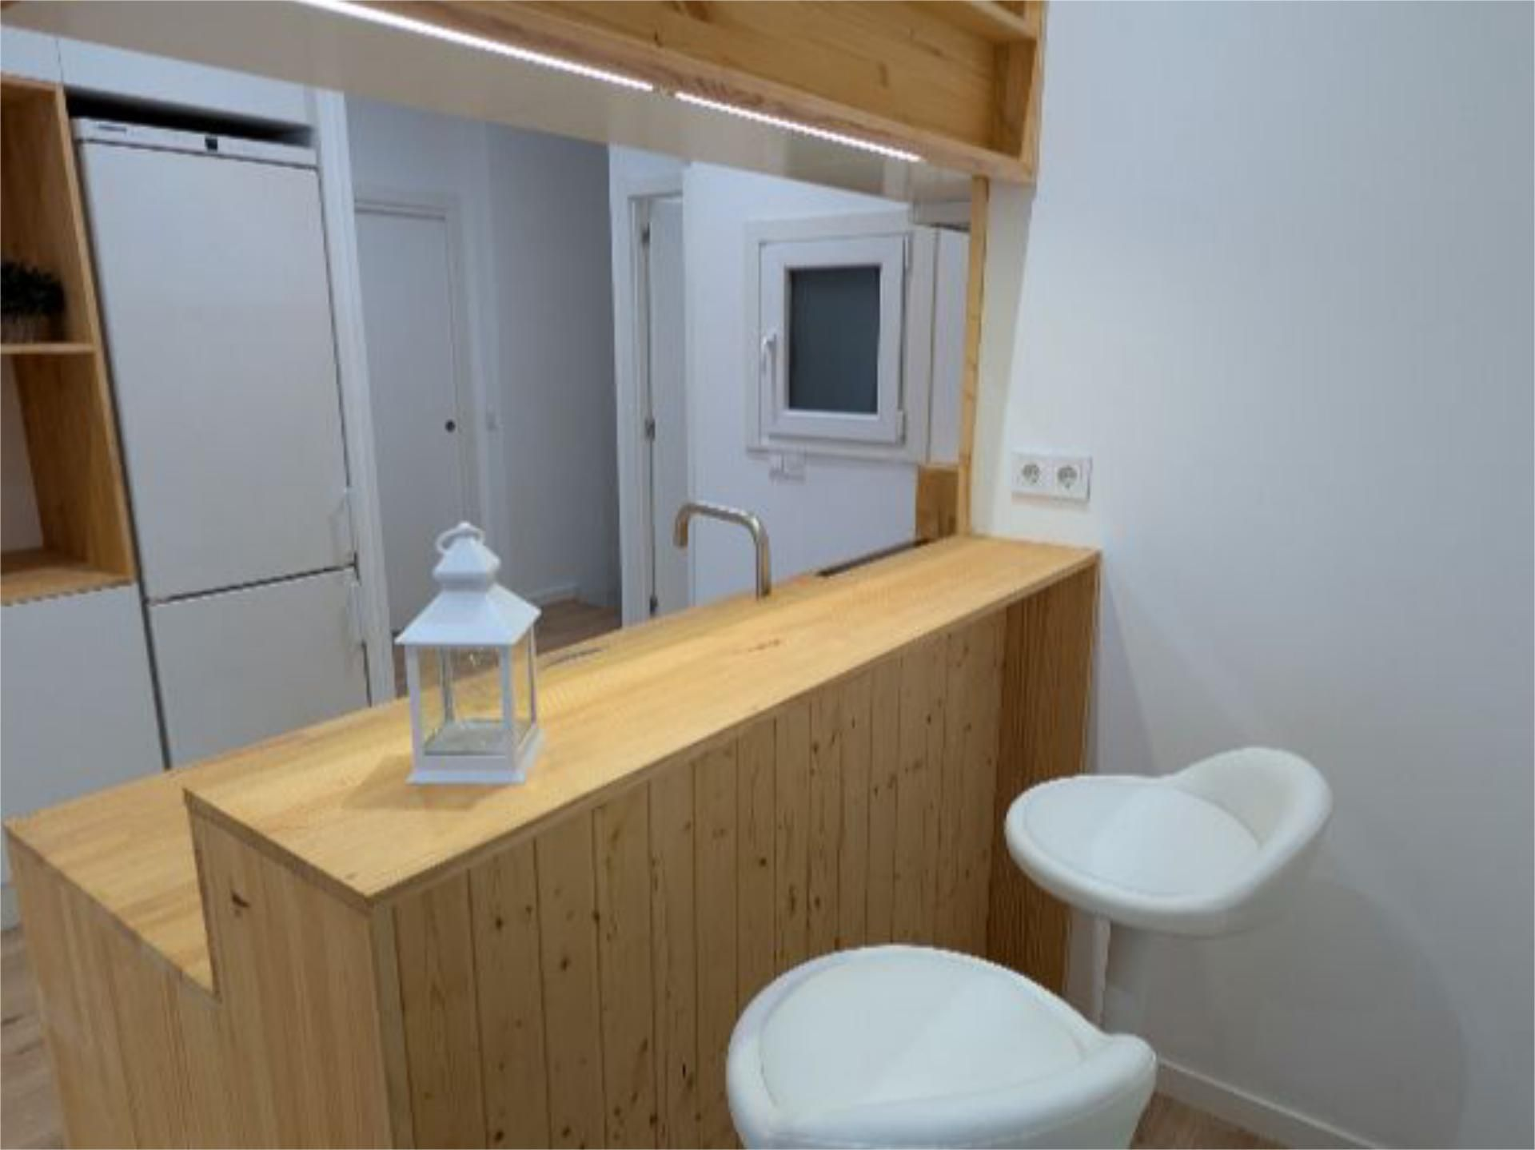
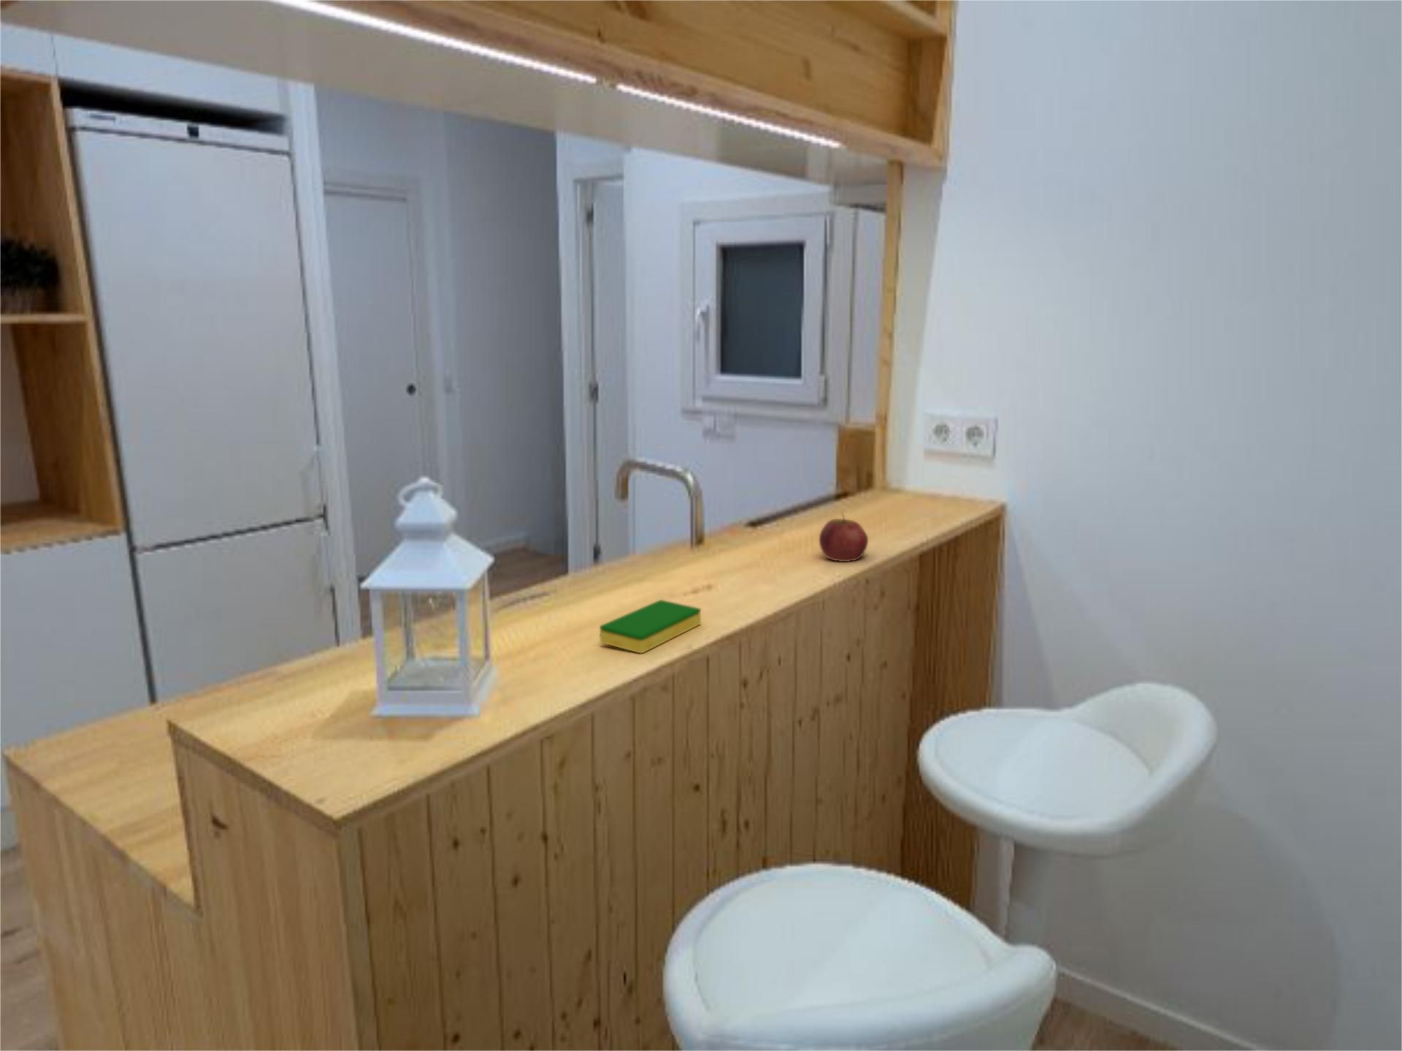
+ dish sponge [598,598,702,655]
+ apple [818,511,869,562]
